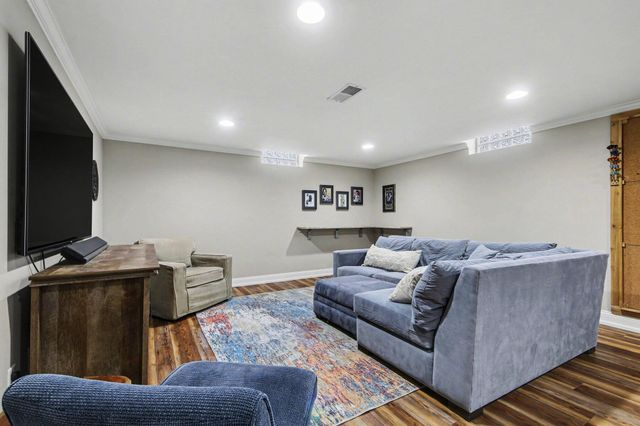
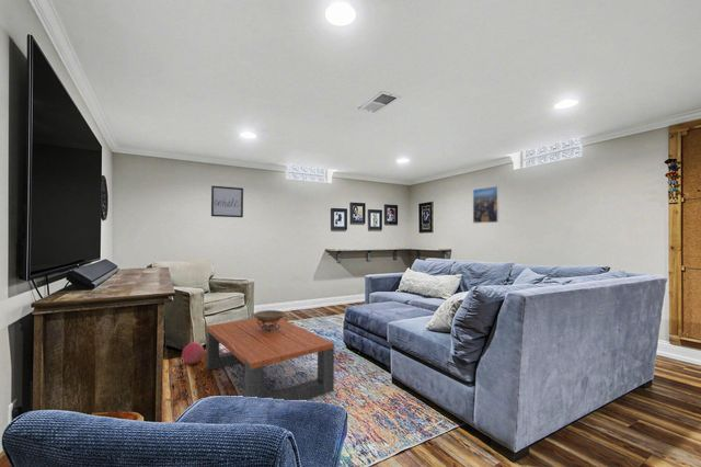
+ coffee table [205,317,335,401]
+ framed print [472,185,499,224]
+ decorative bowl [251,309,288,332]
+ ball [181,341,205,365]
+ wall art [210,185,244,218]
